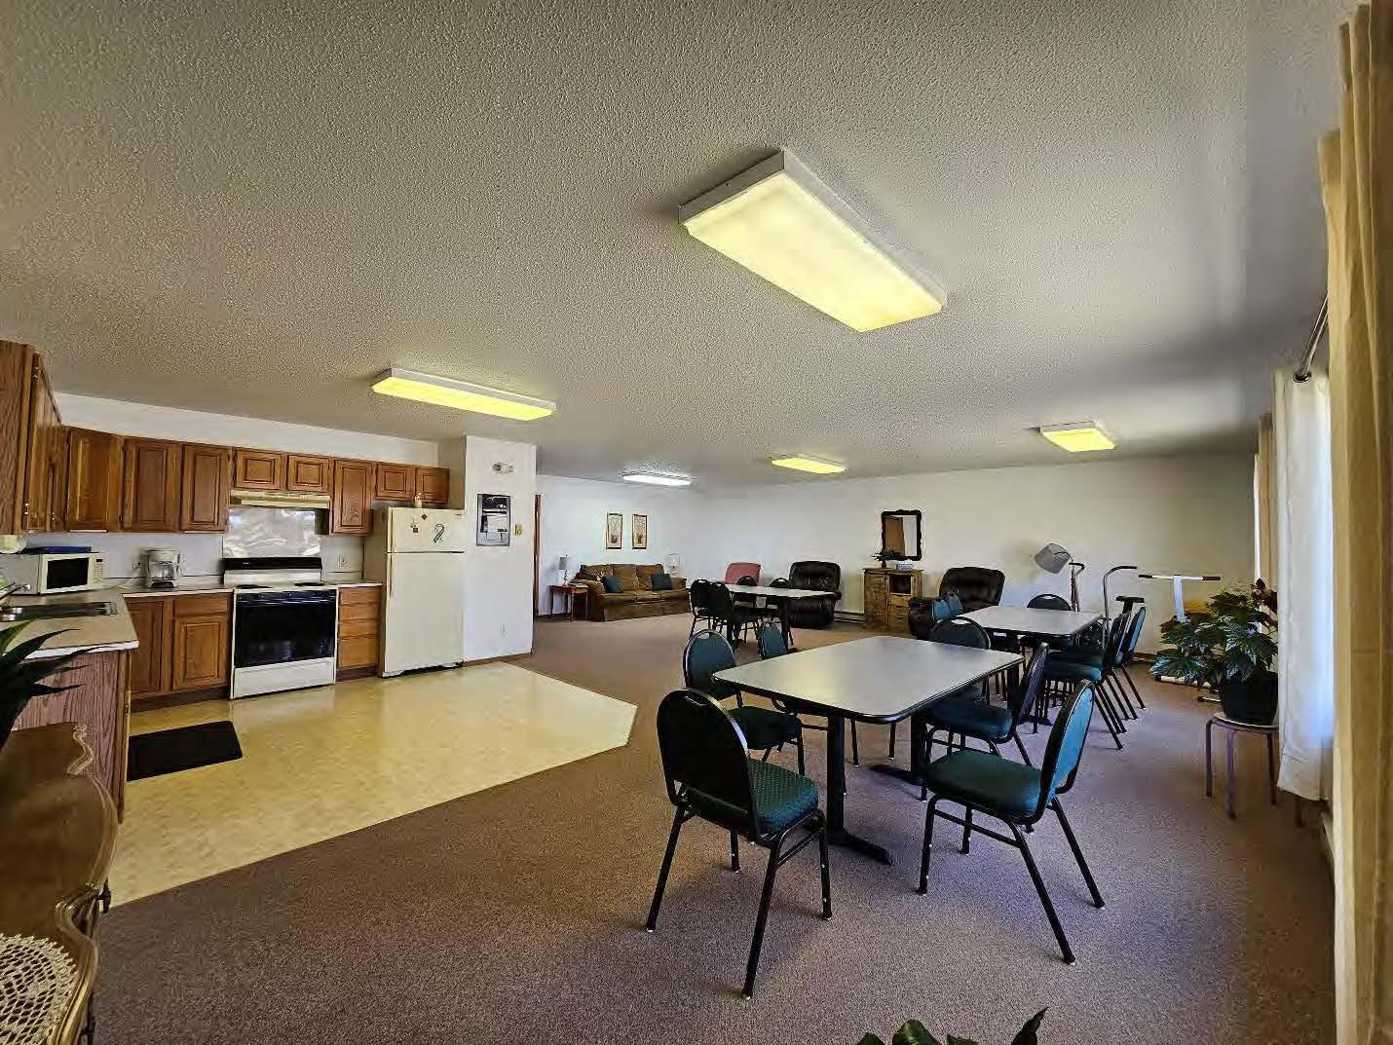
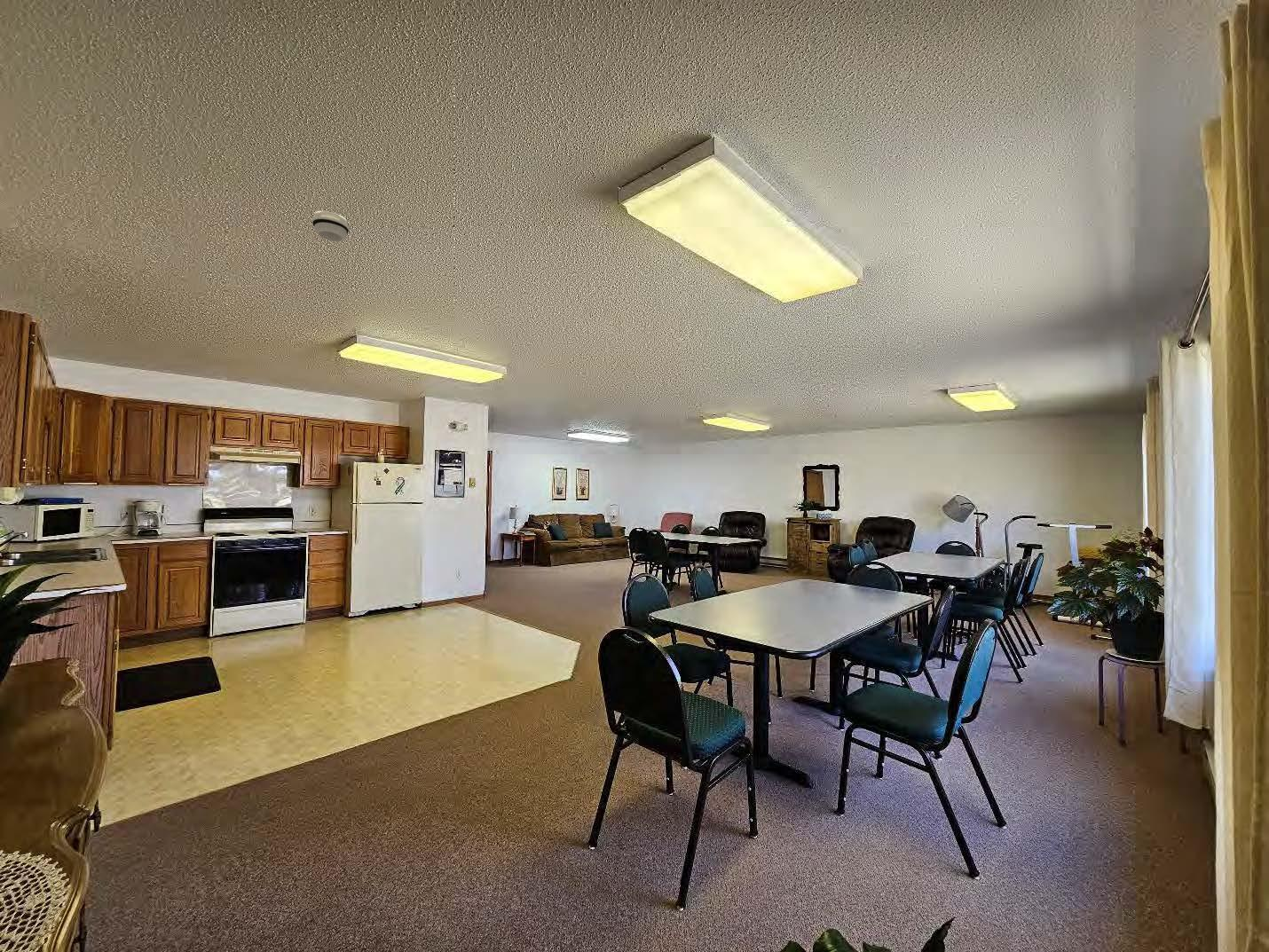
+ smoke detector [311,210,350,242]
